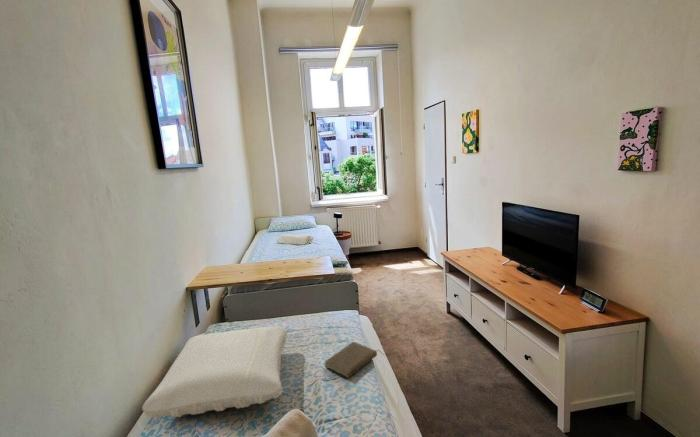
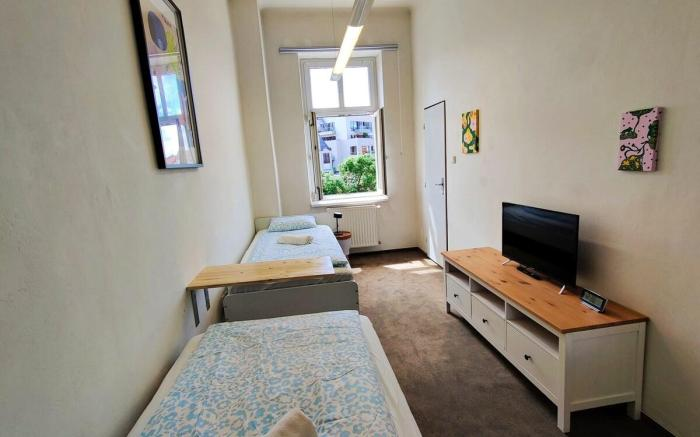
- pillow [141,325,288,420]
- book [324,341,386,379]
